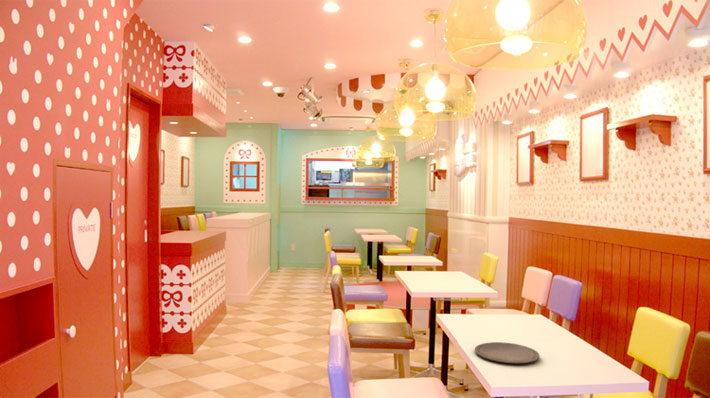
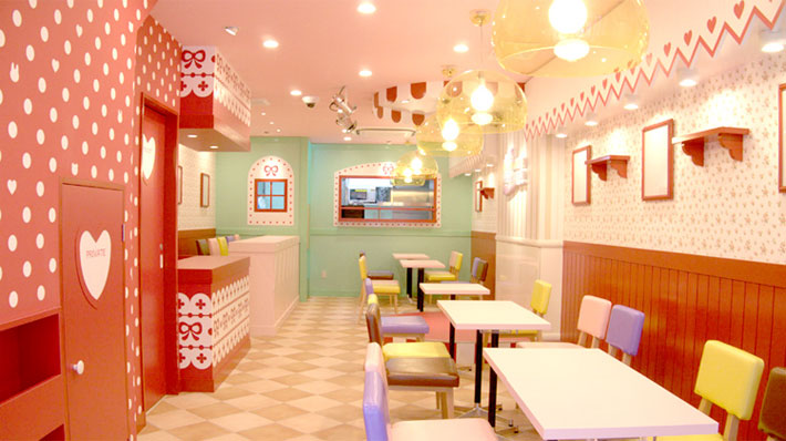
- plate [474,341,540,364]
